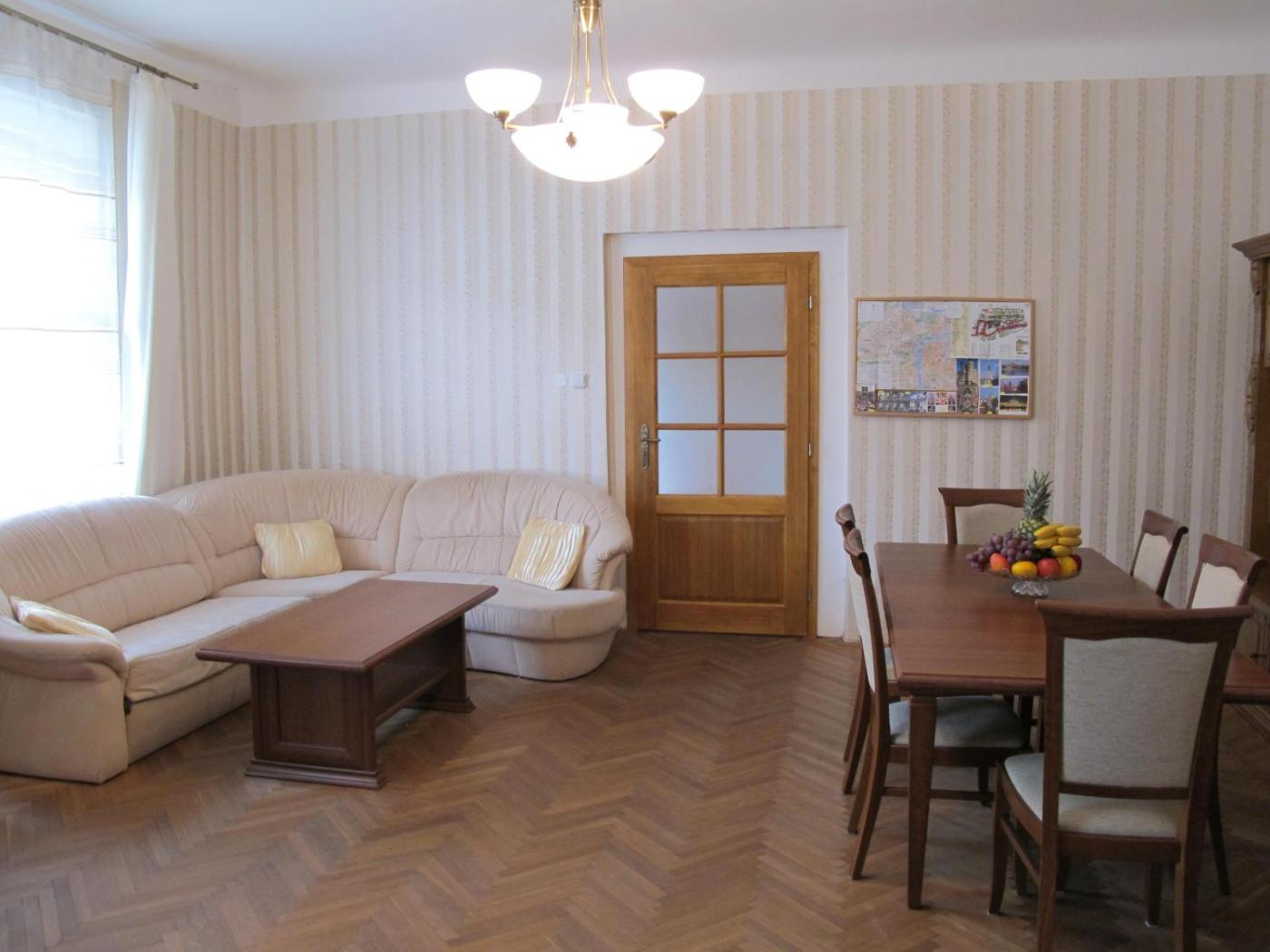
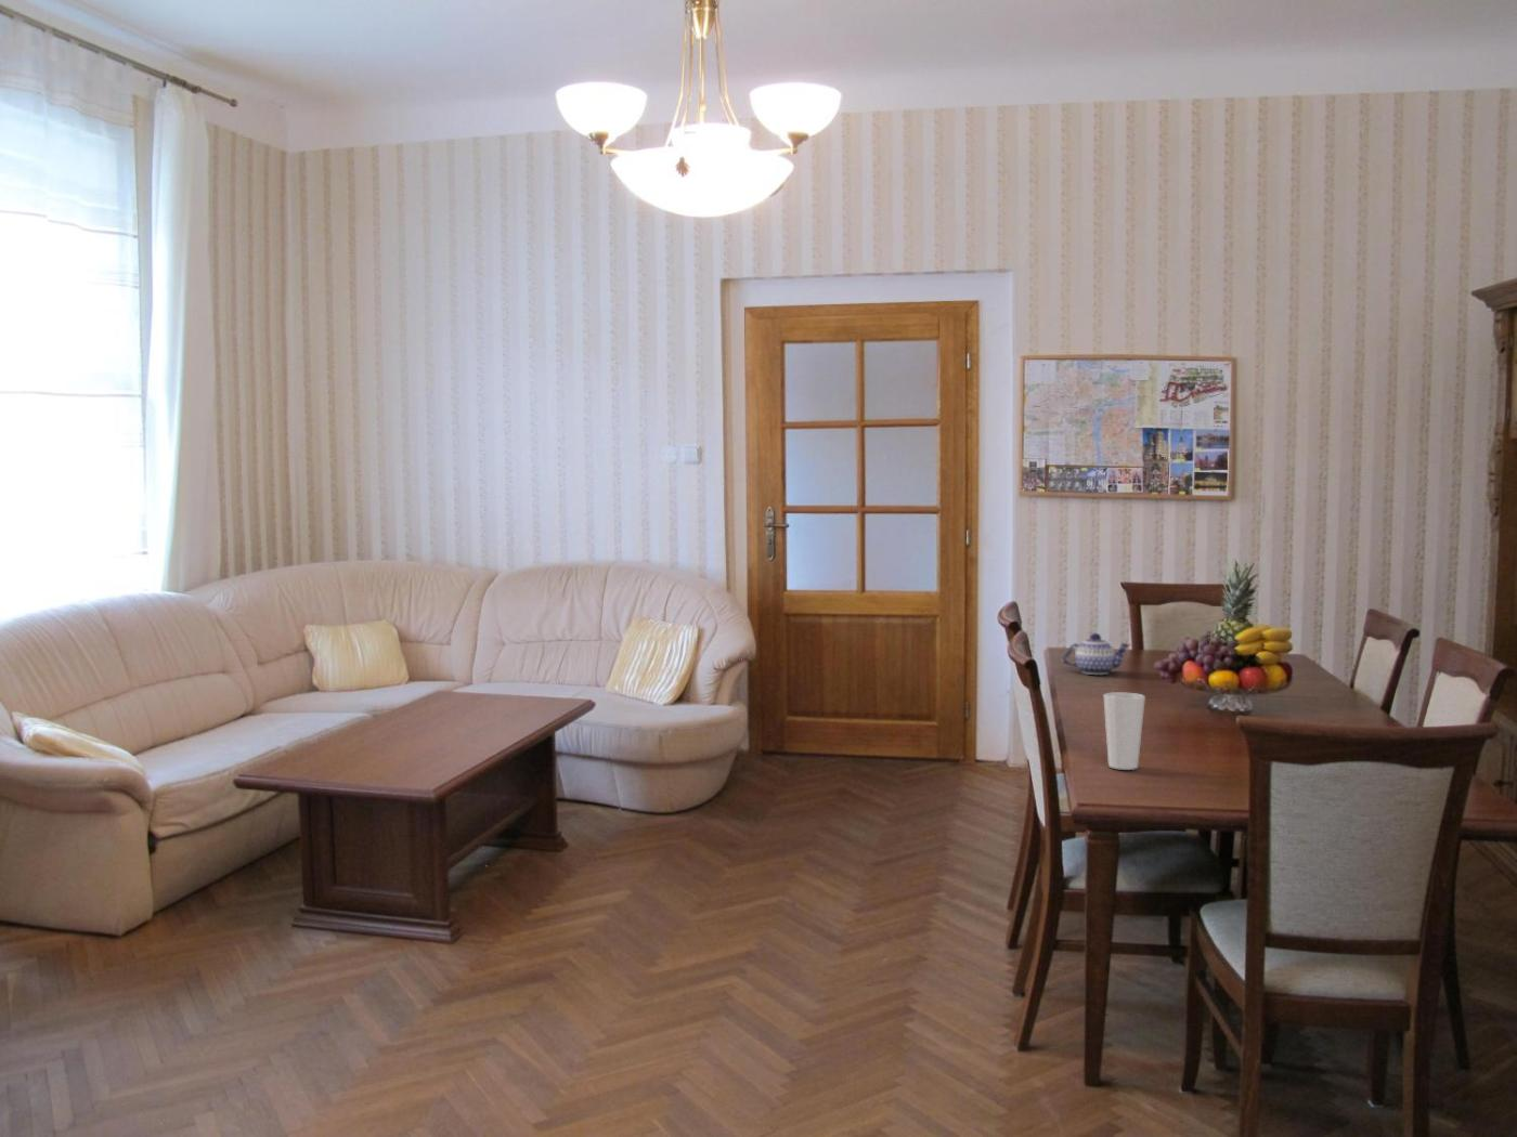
+ cup [1103,690,1147,772]
+ teapot [1061,632,1132,676]
